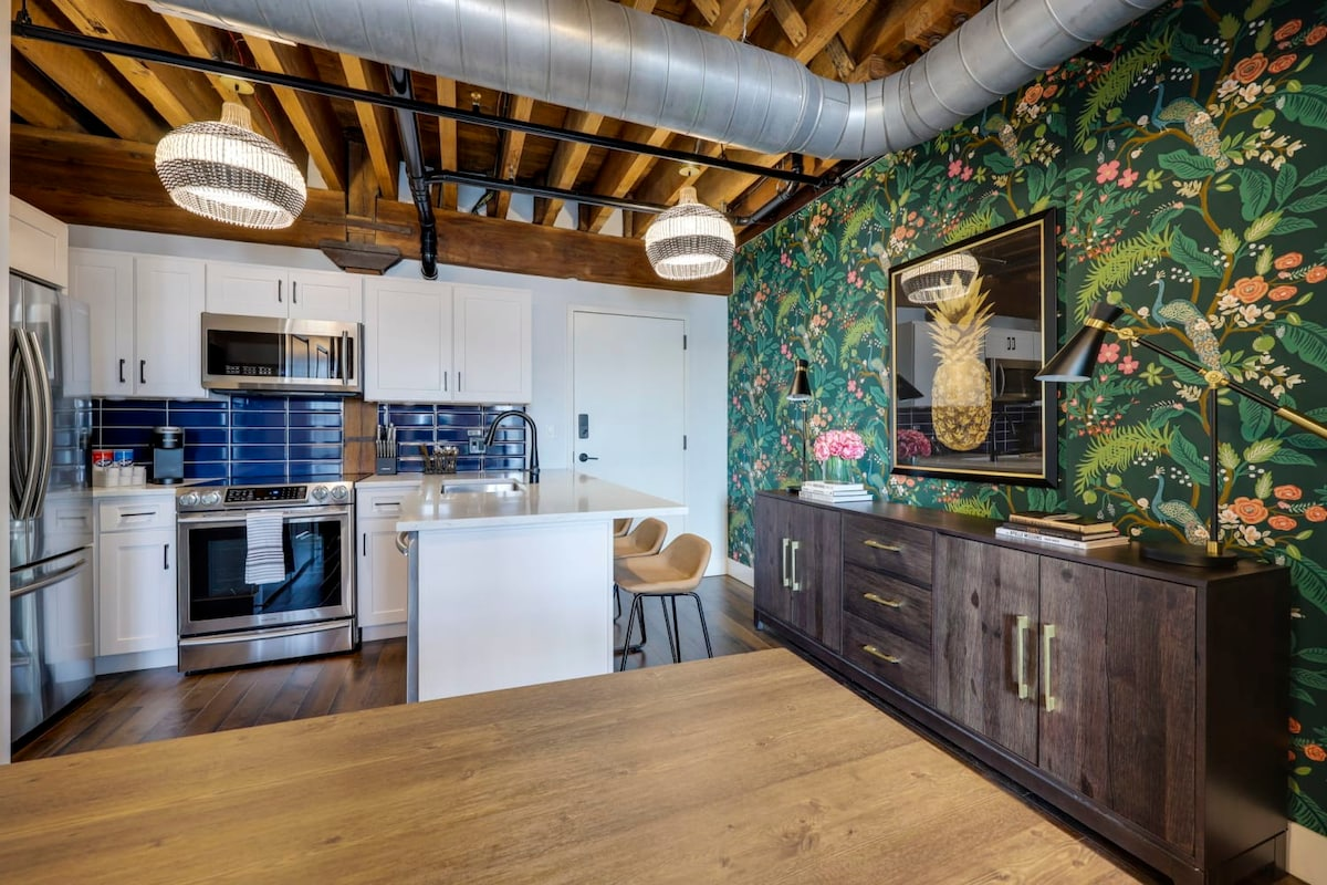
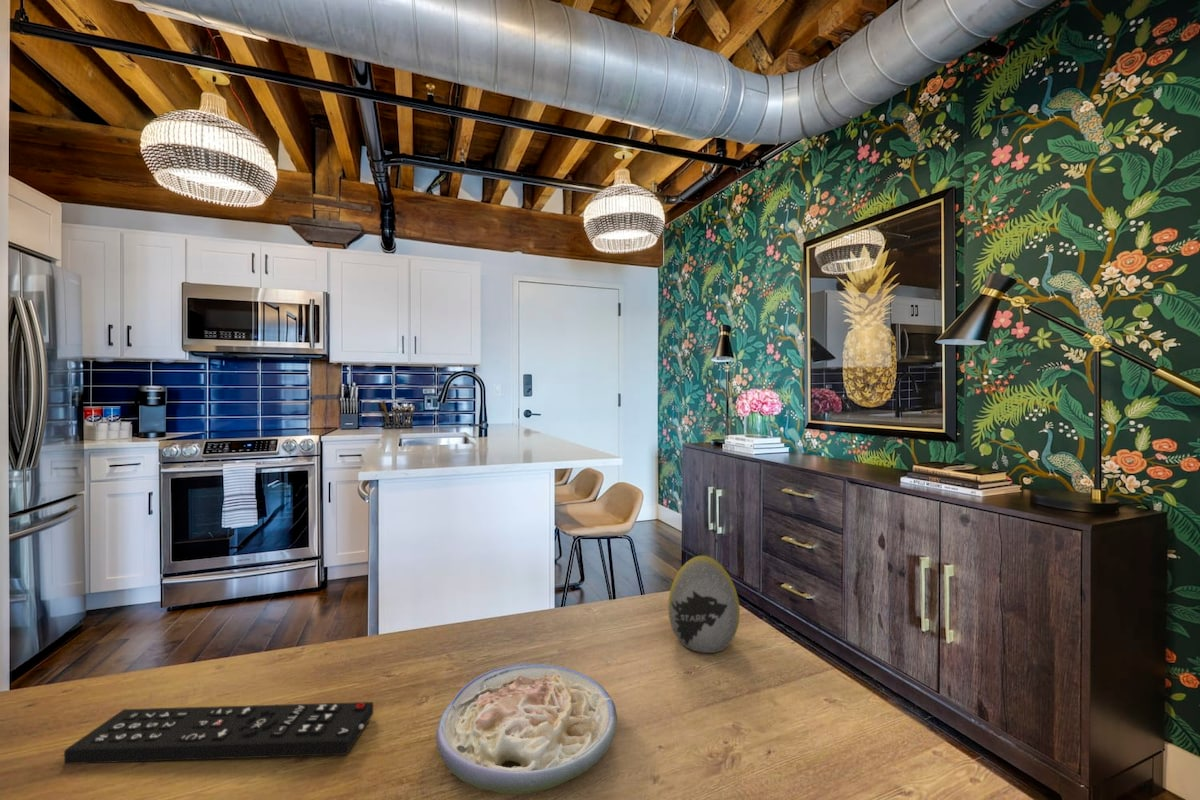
+ decorative egg [667,555,741,654]
+ remote control [63,701,374,765]
+ soup [435,662,618,795]
